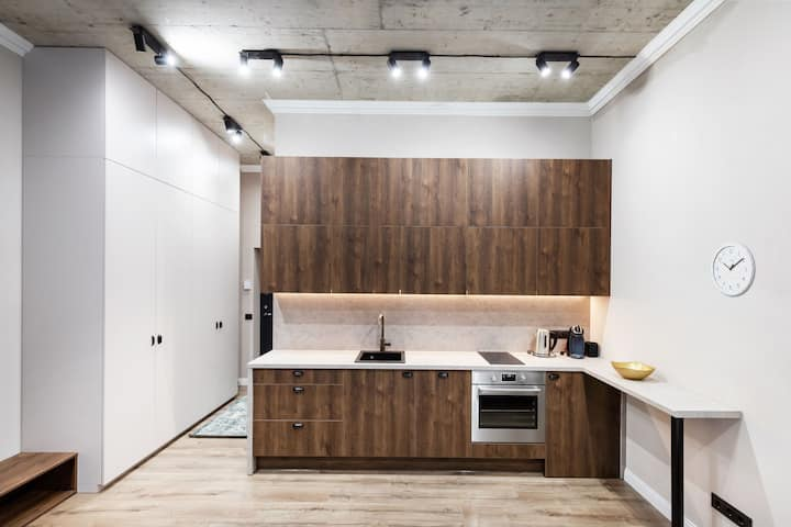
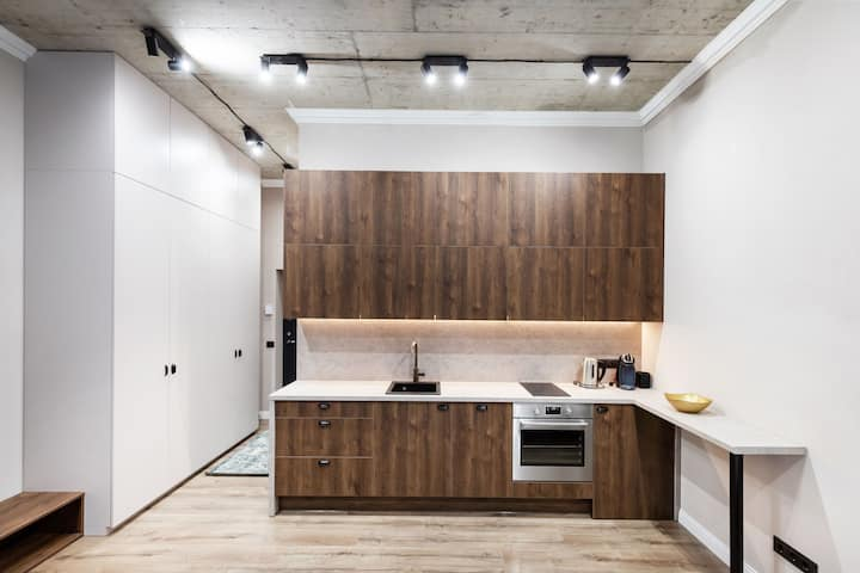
- wall clock [710,240,757,299]
